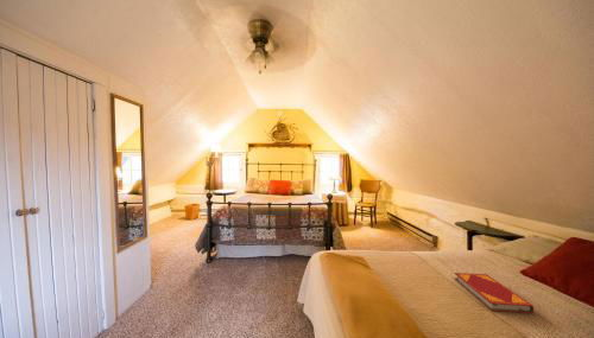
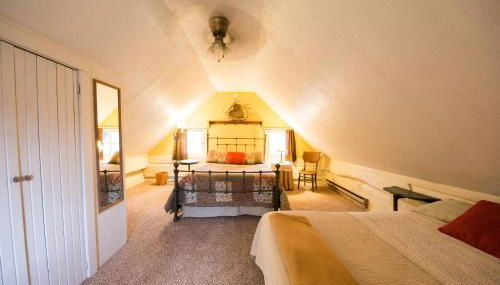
- hardback book [453,272,535,314]
